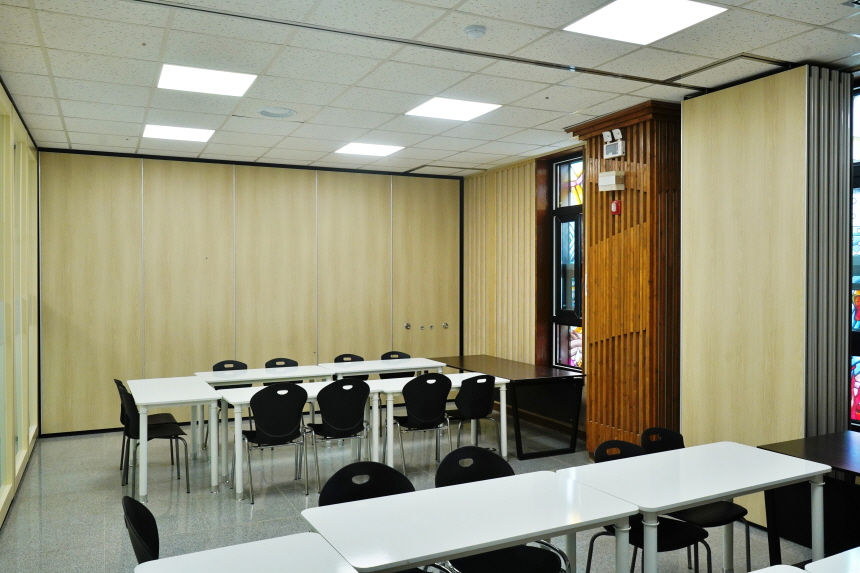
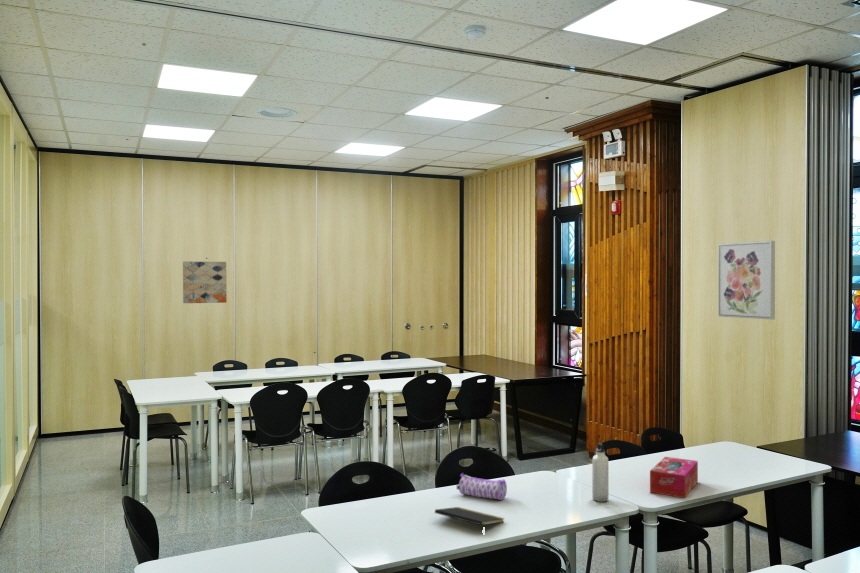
+ water bottle [591,442,609,503]
+ notepad [434,506,505,526]
+ tissue box [649,456,699,499]
+ pencil case [456,472,508,501]
+ wall art [717,240,776,321]
+ wall art [182,261,228,304]
